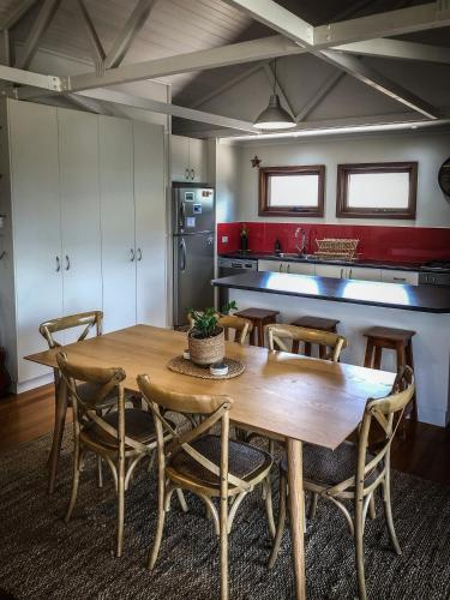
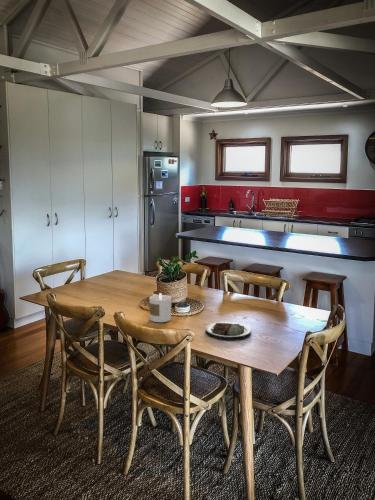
+ candle [148,292,172,323]
+ plate [204,321,253,340]
